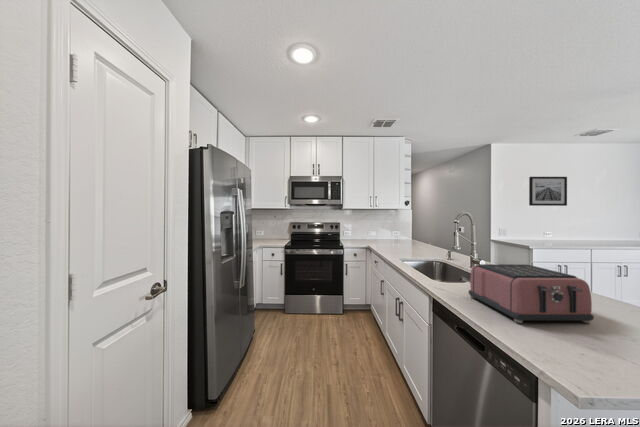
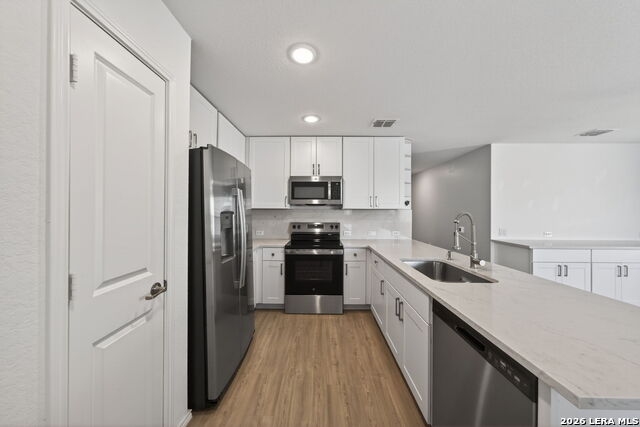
- wall art [528,176,568,207]
- toaster [468,263,595,324]
